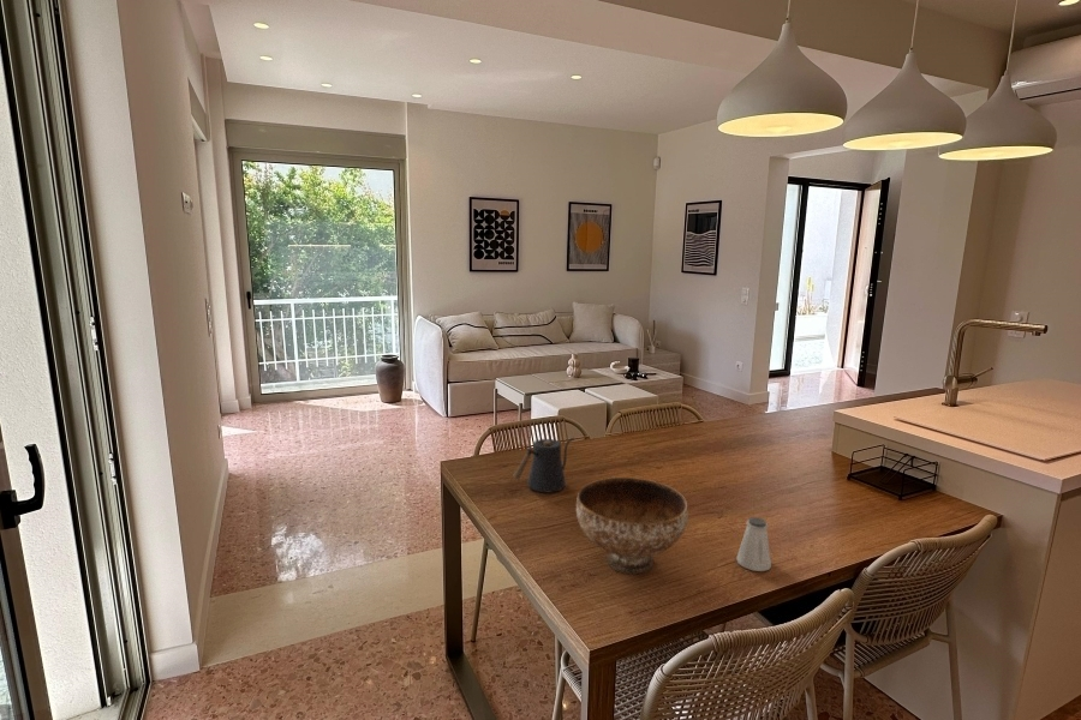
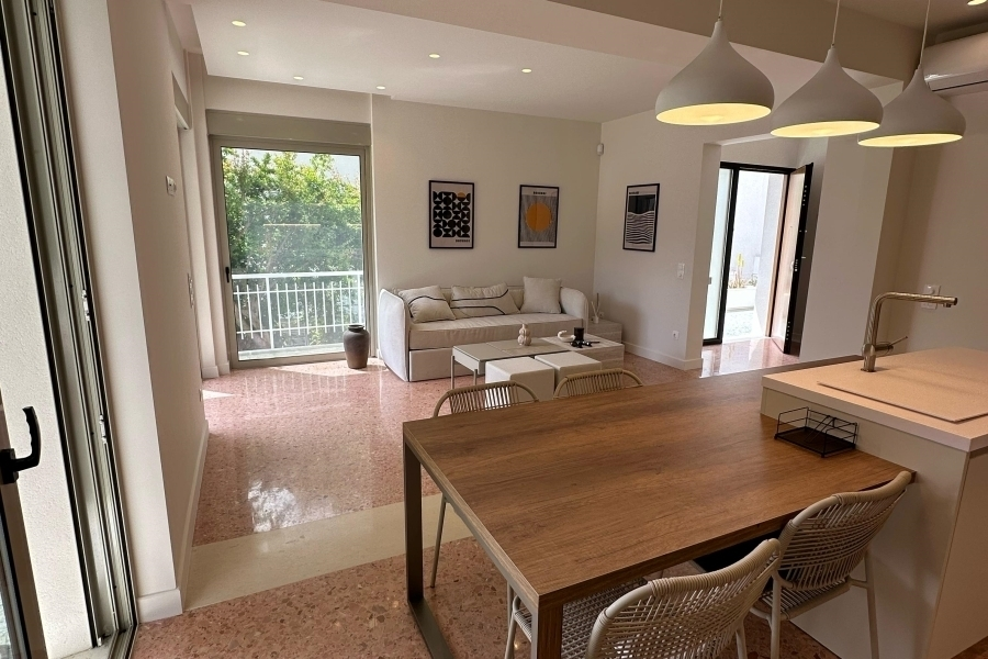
- saltshaker [735,516,772,572]
- bowl [575,476,689,575]
- kettle [512,436,575,493]
